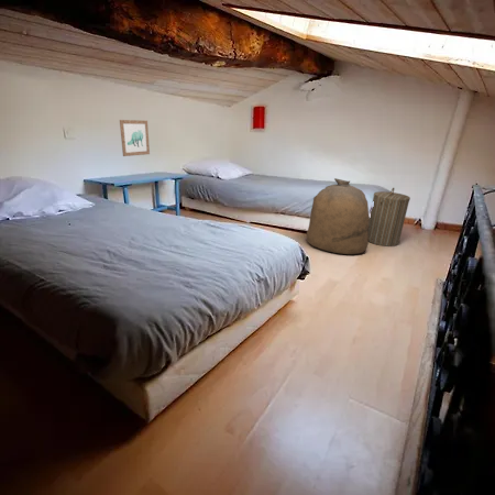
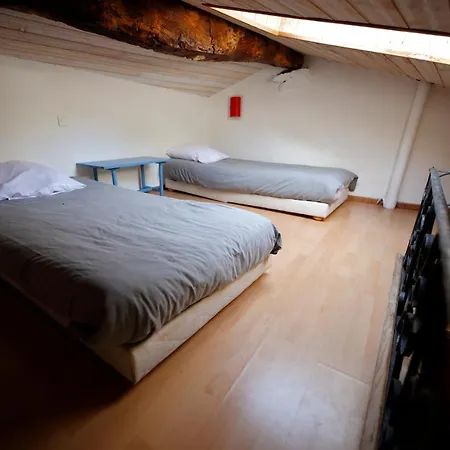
- bag [306,177,370,255]
- laundry hamper [369,187,411,248]
- wall art [119,119,151,157]
